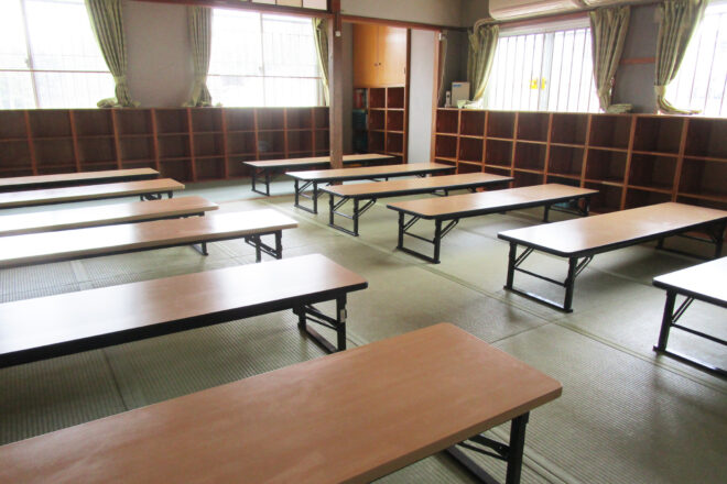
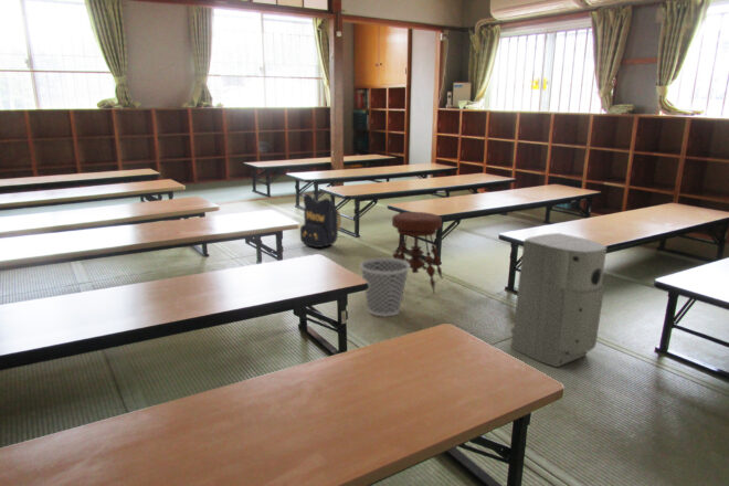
+ backpack [299,193,342,249]
+ air purifier [509,232,608,368]
+ wastebasket [359,256,411,318]
+ stool [391,211,444,294]
